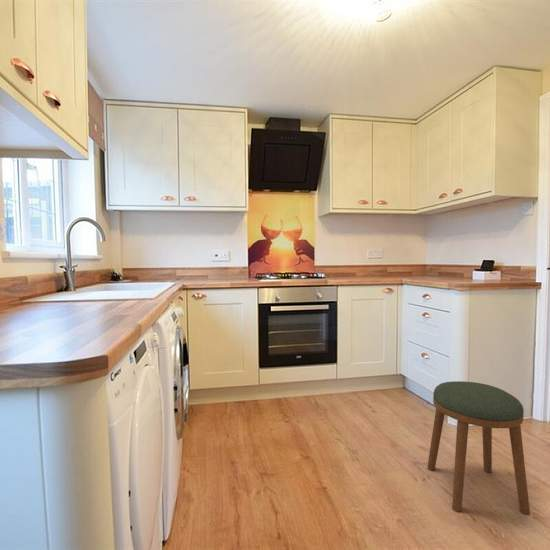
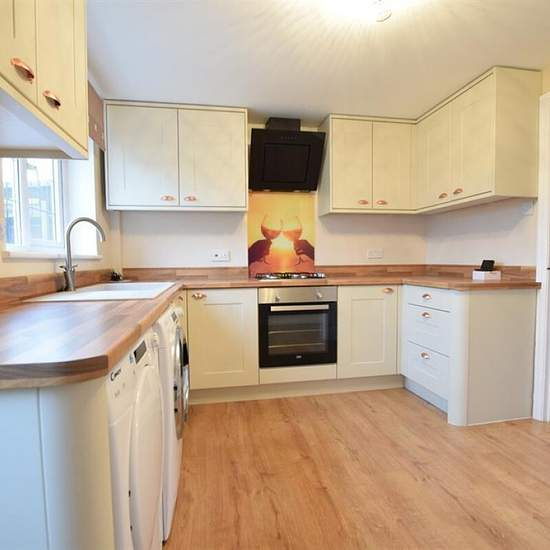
- stool [426,380,531,516]
